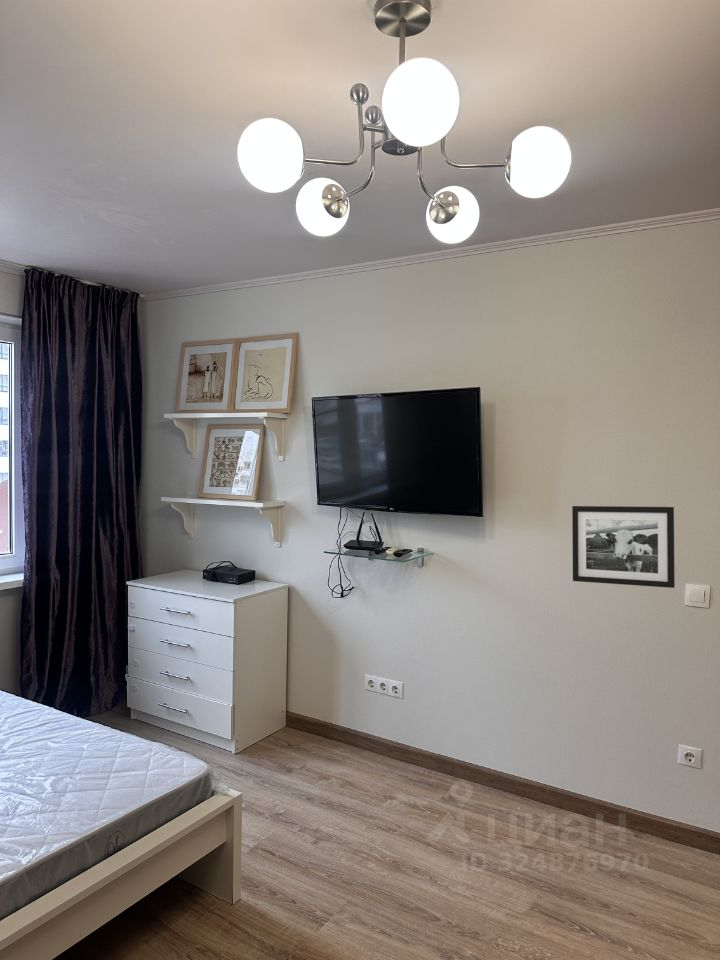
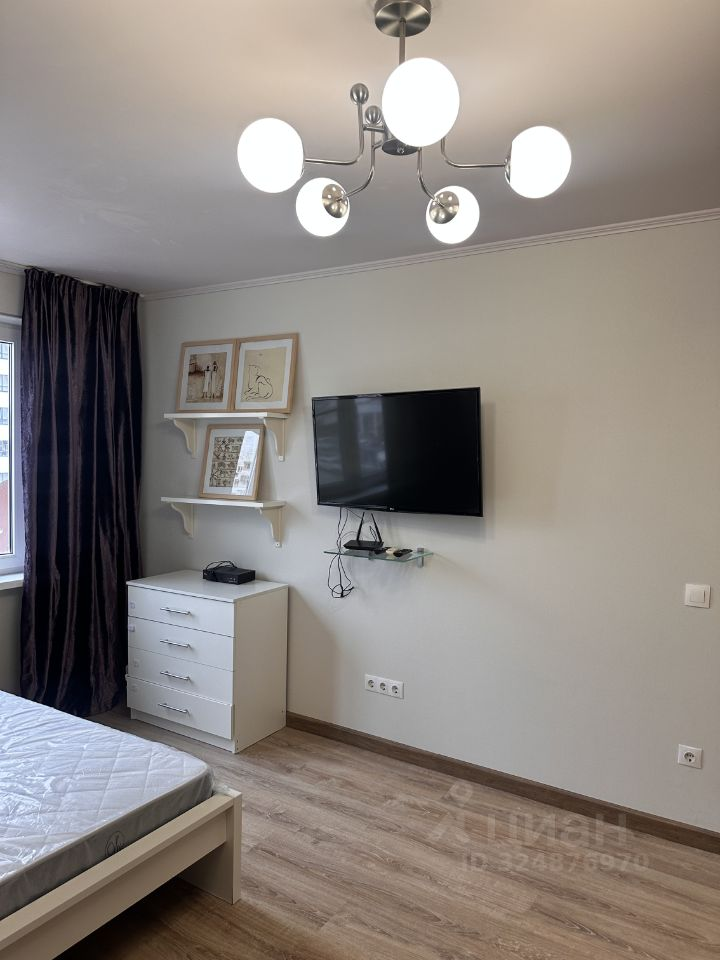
- picture frame [571,505,676,589]
